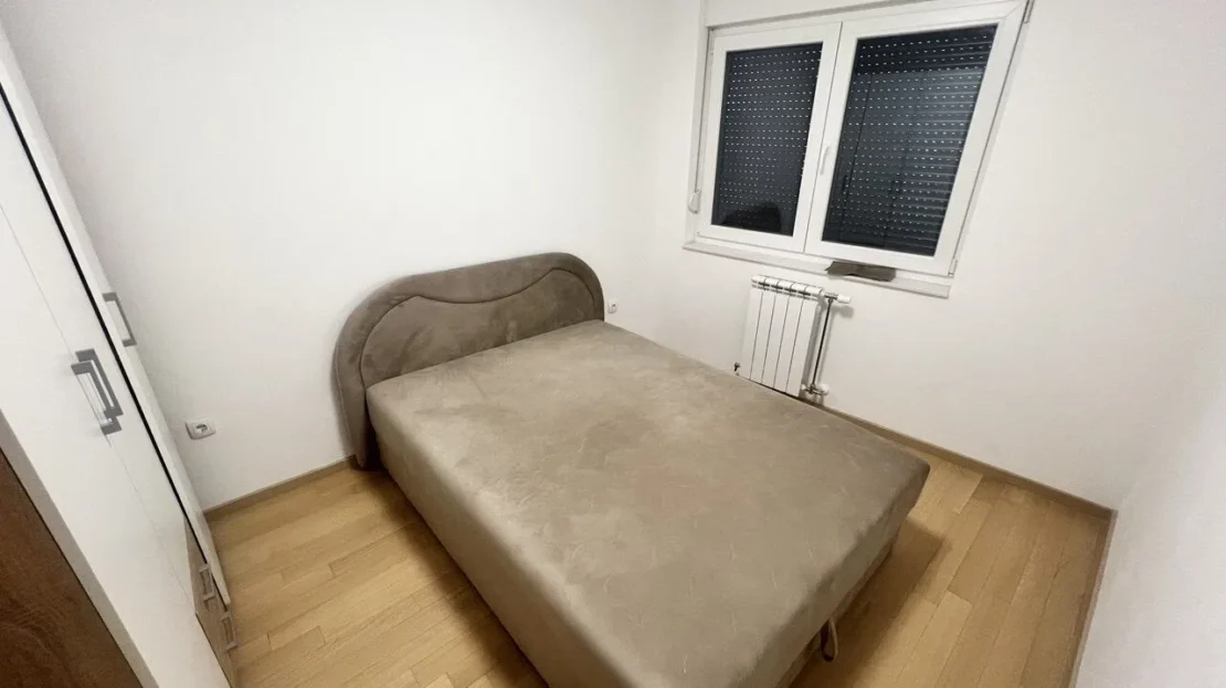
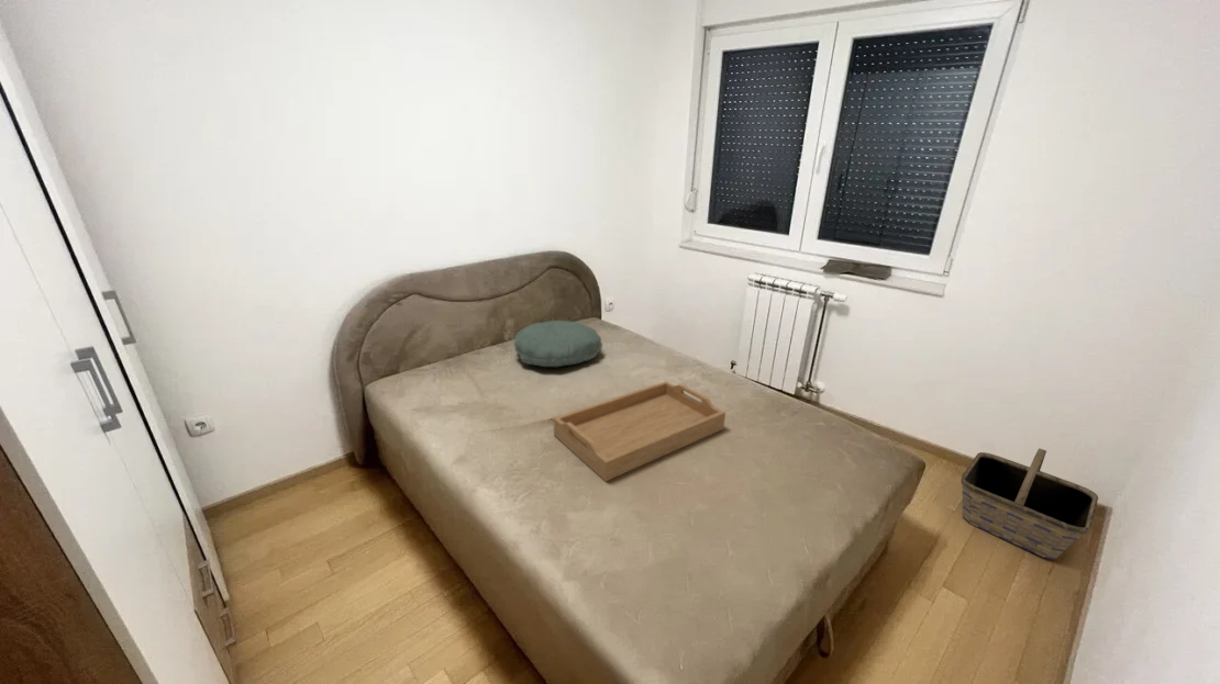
+ pillow [513,319,603,368]
+ basket [960,447,1099,560]
+ serving tray [552,380,727,482]
